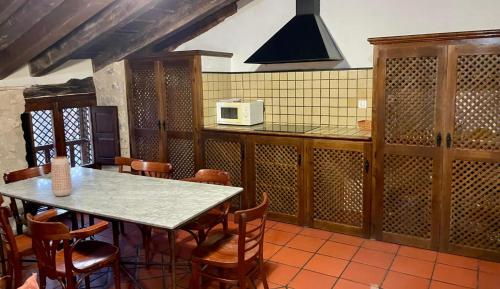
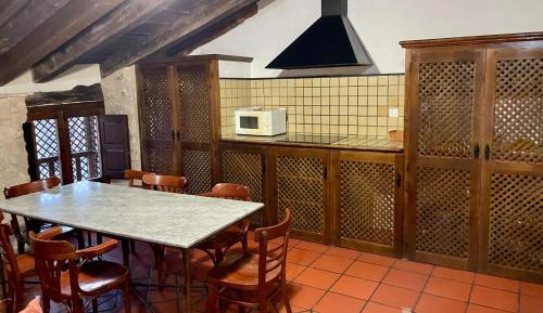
- planter [50,156,73,198]
